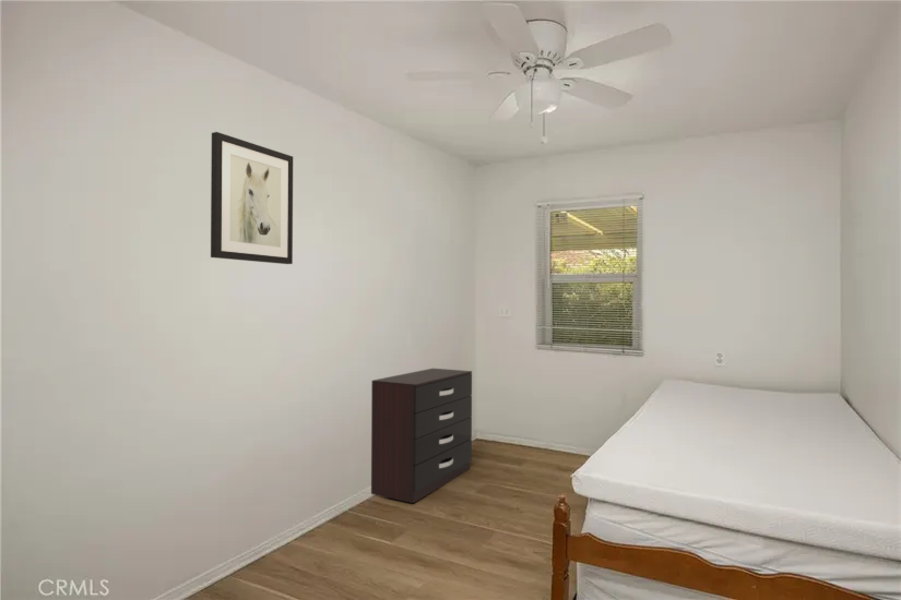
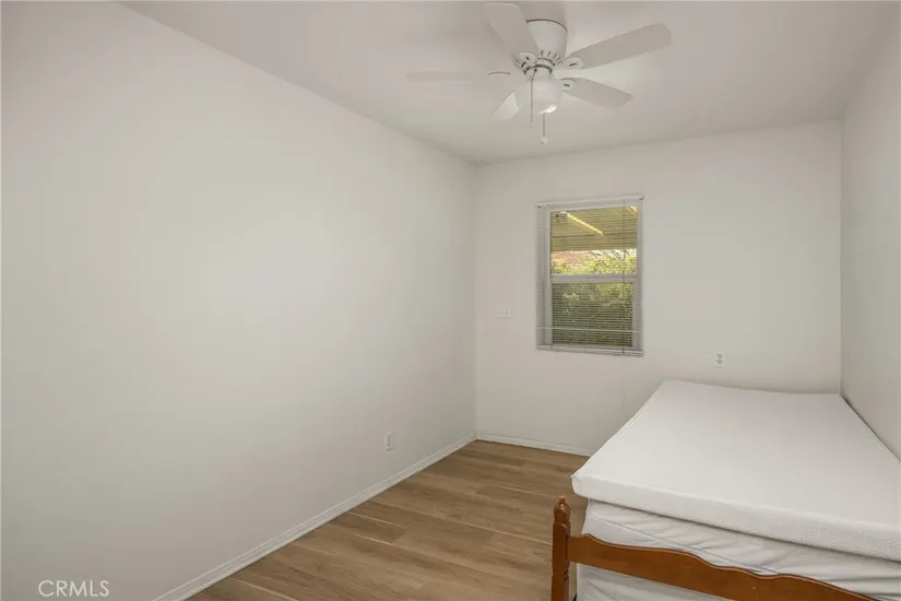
- wall art [210,131,294,265]
- dresser [370,368,473,504]
